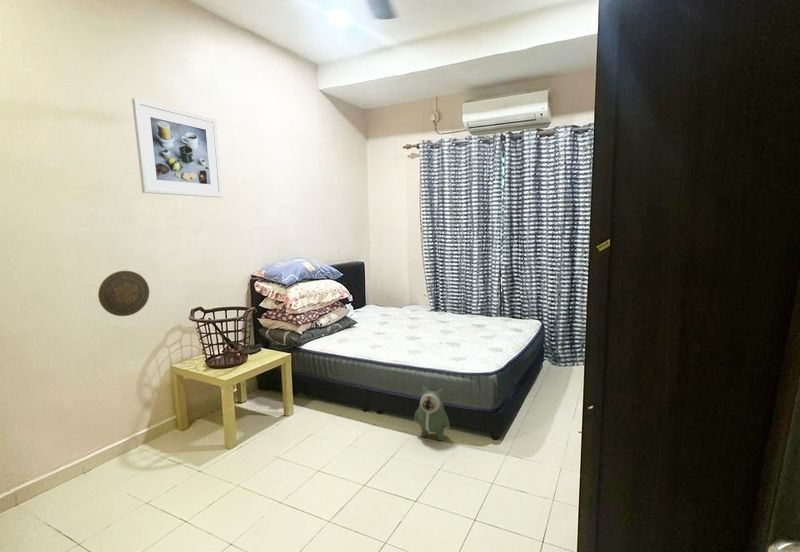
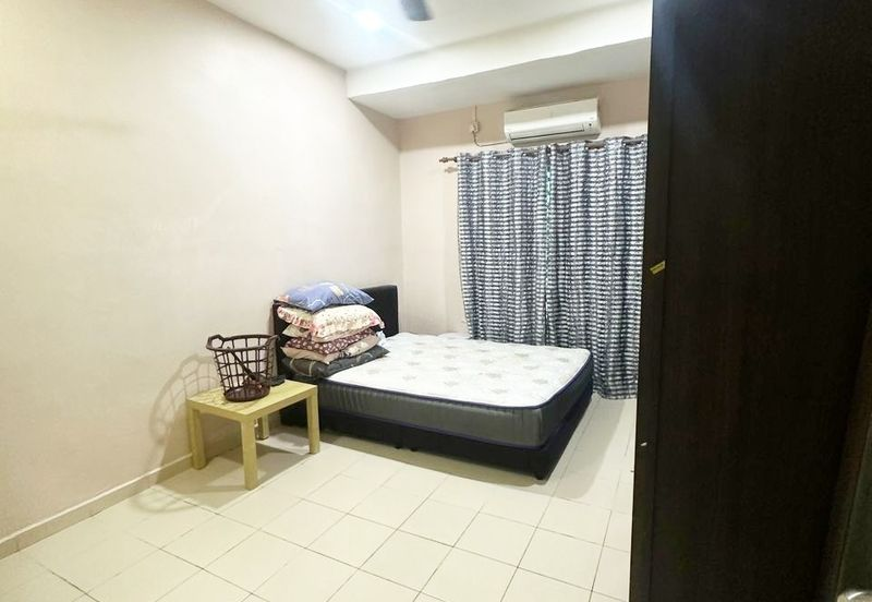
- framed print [131,97,224,199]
- decorative plate [97,270,150,317]
- plush toy [413,385,450,441]
